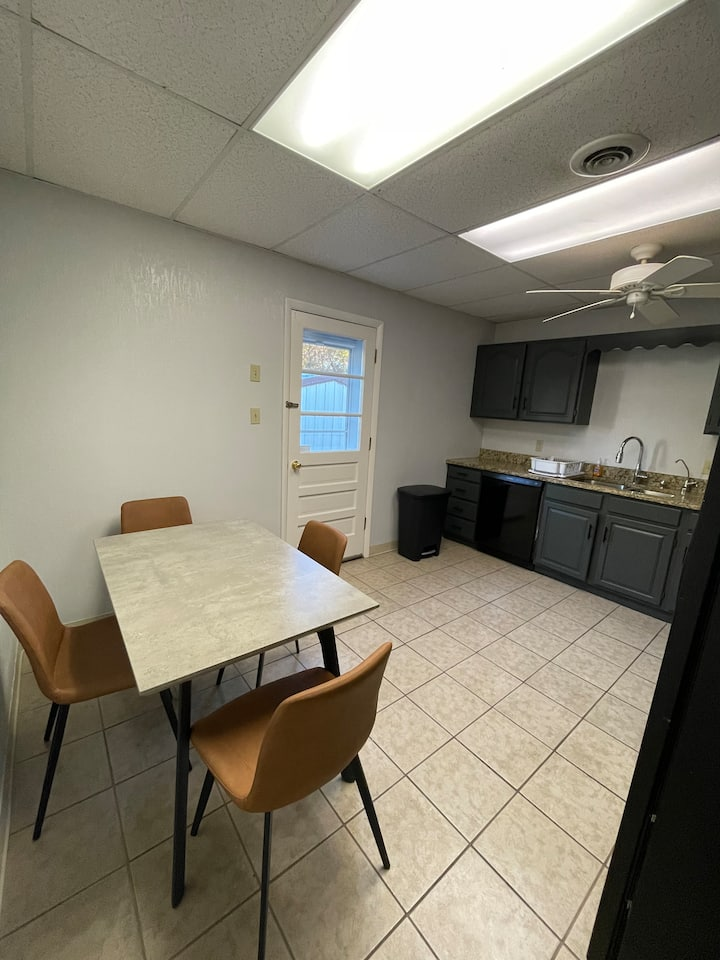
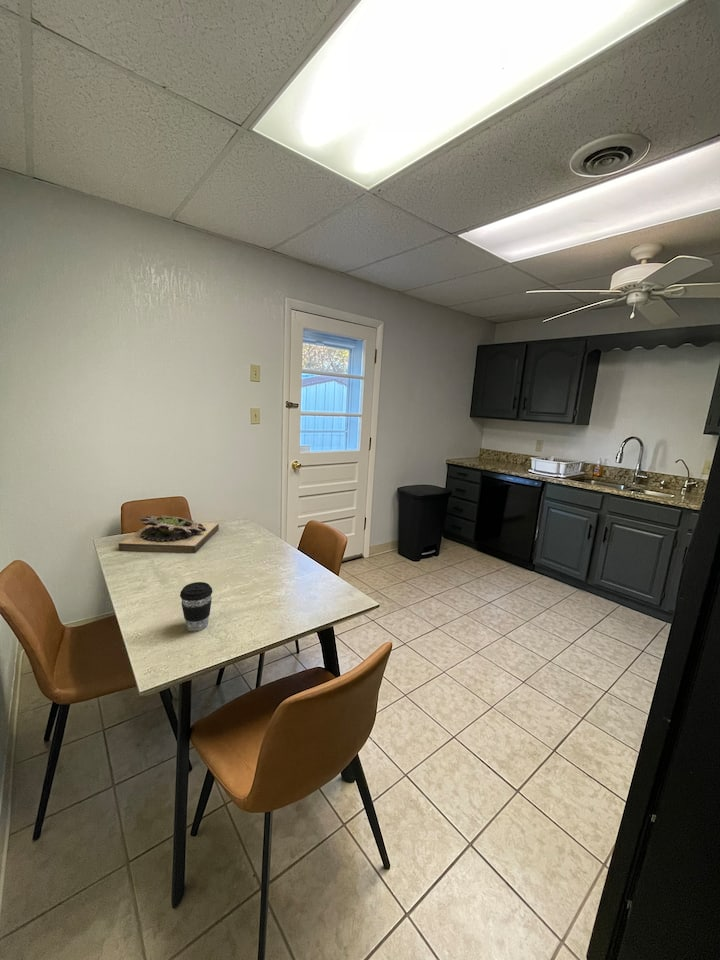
+ coffee cup [179,581,213,632]
+ succulent planter [118,515,220,554]
